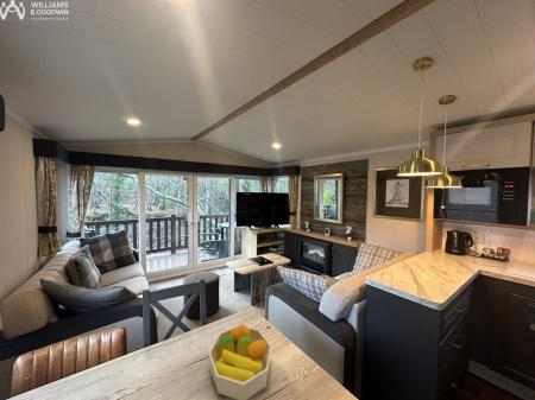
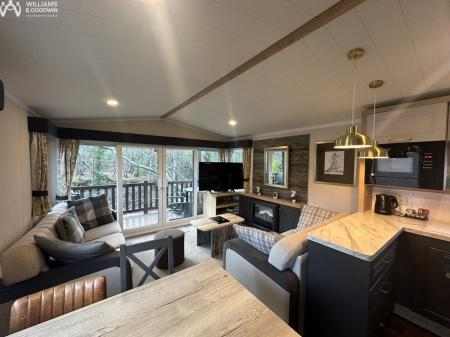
- fruit bowl [208,323,272,400]
